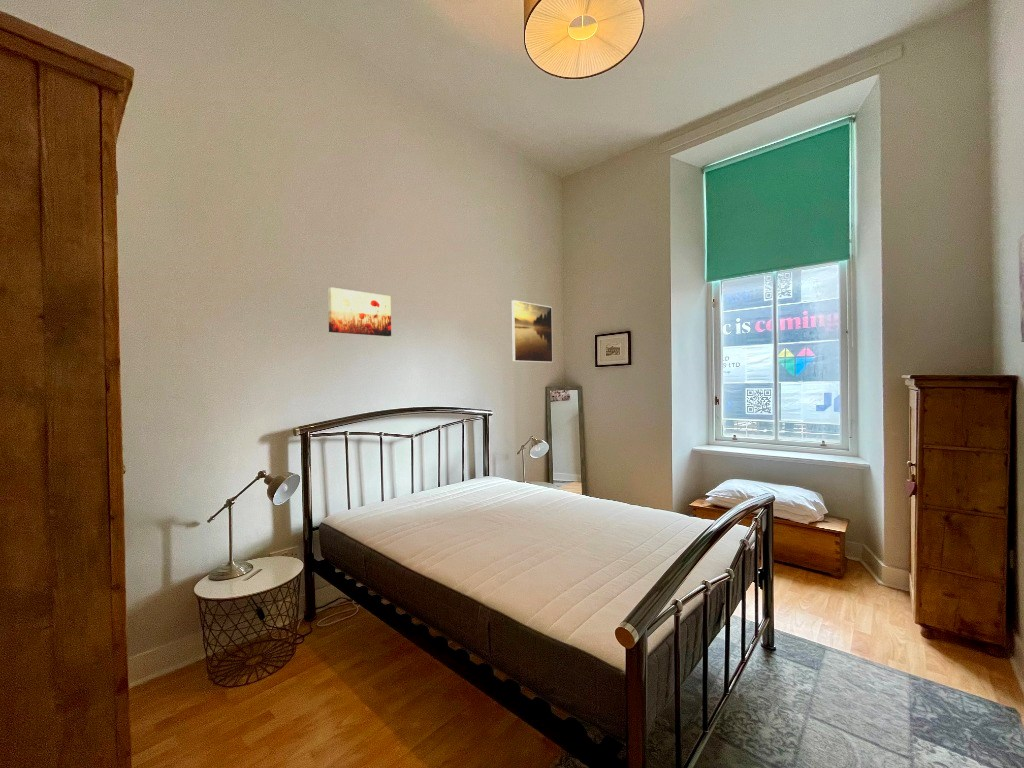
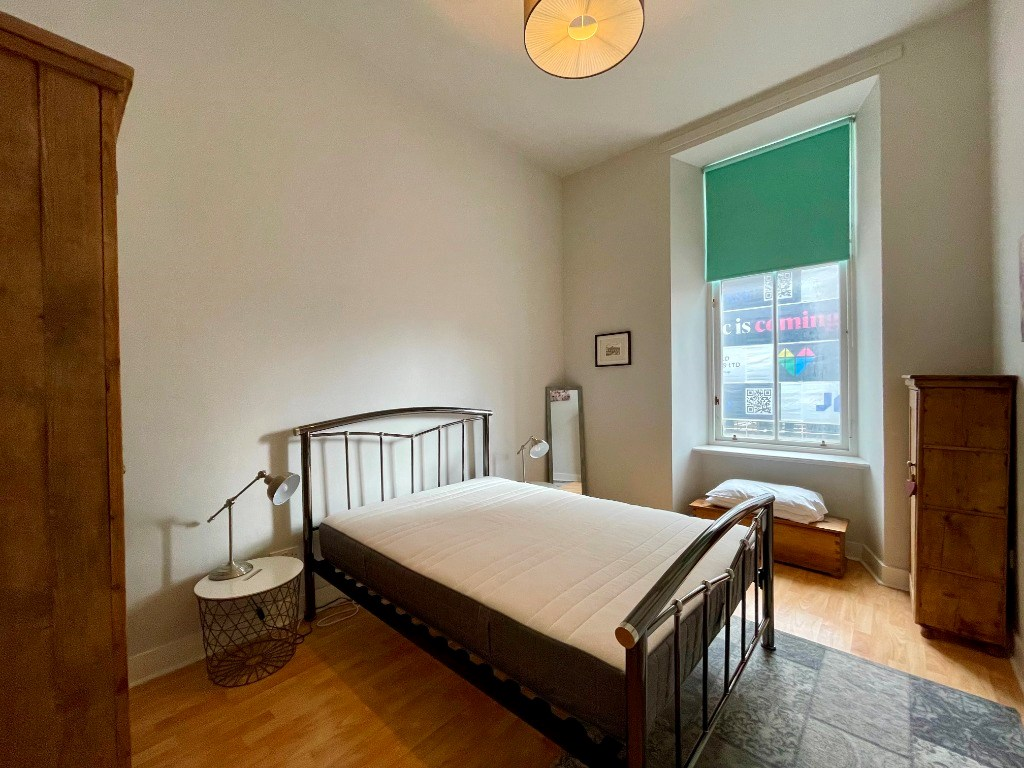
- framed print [510,299,554,364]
- wall art [327,286,392,337]
